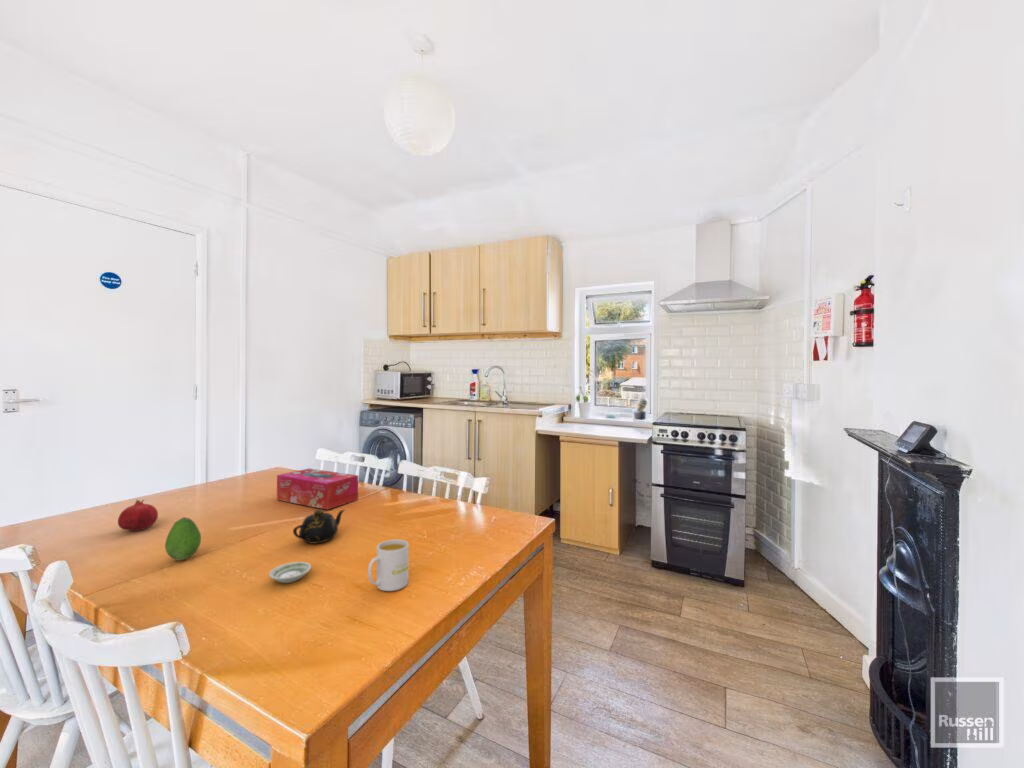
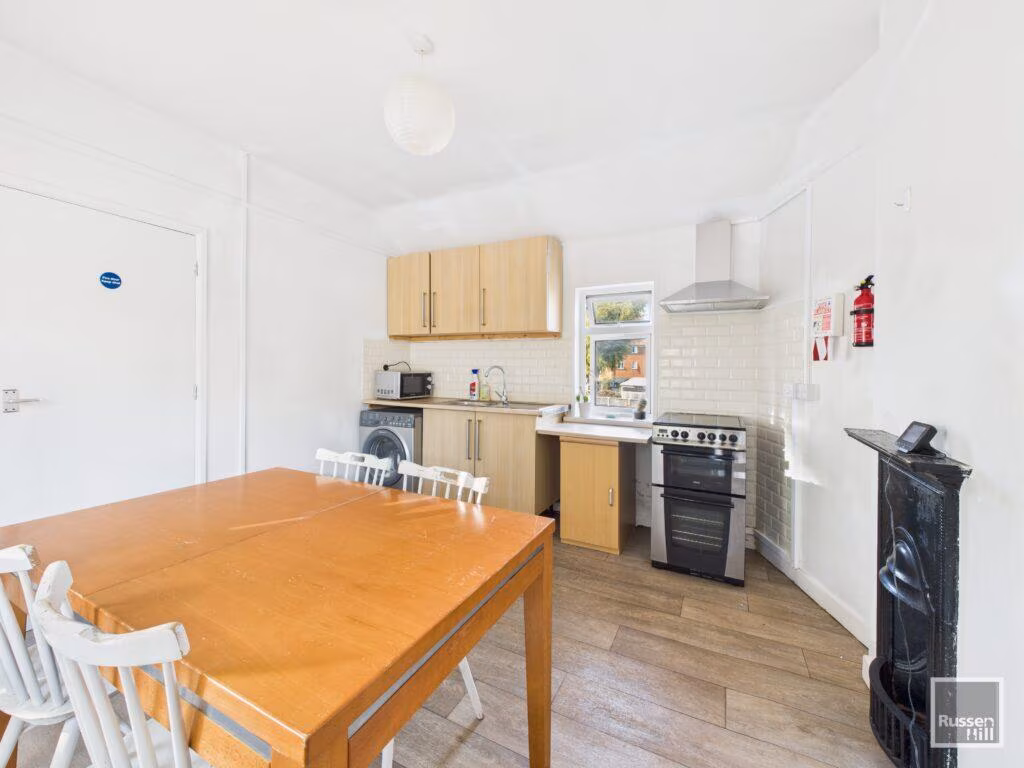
- saucer [268,561,312,584]
- fruit [164,516,202,562]
- fruit [117,499,159,532]
- mug [367,538,410,592]
- teapot [292,509,346,545]
- tissue box [276,467,359,511]
